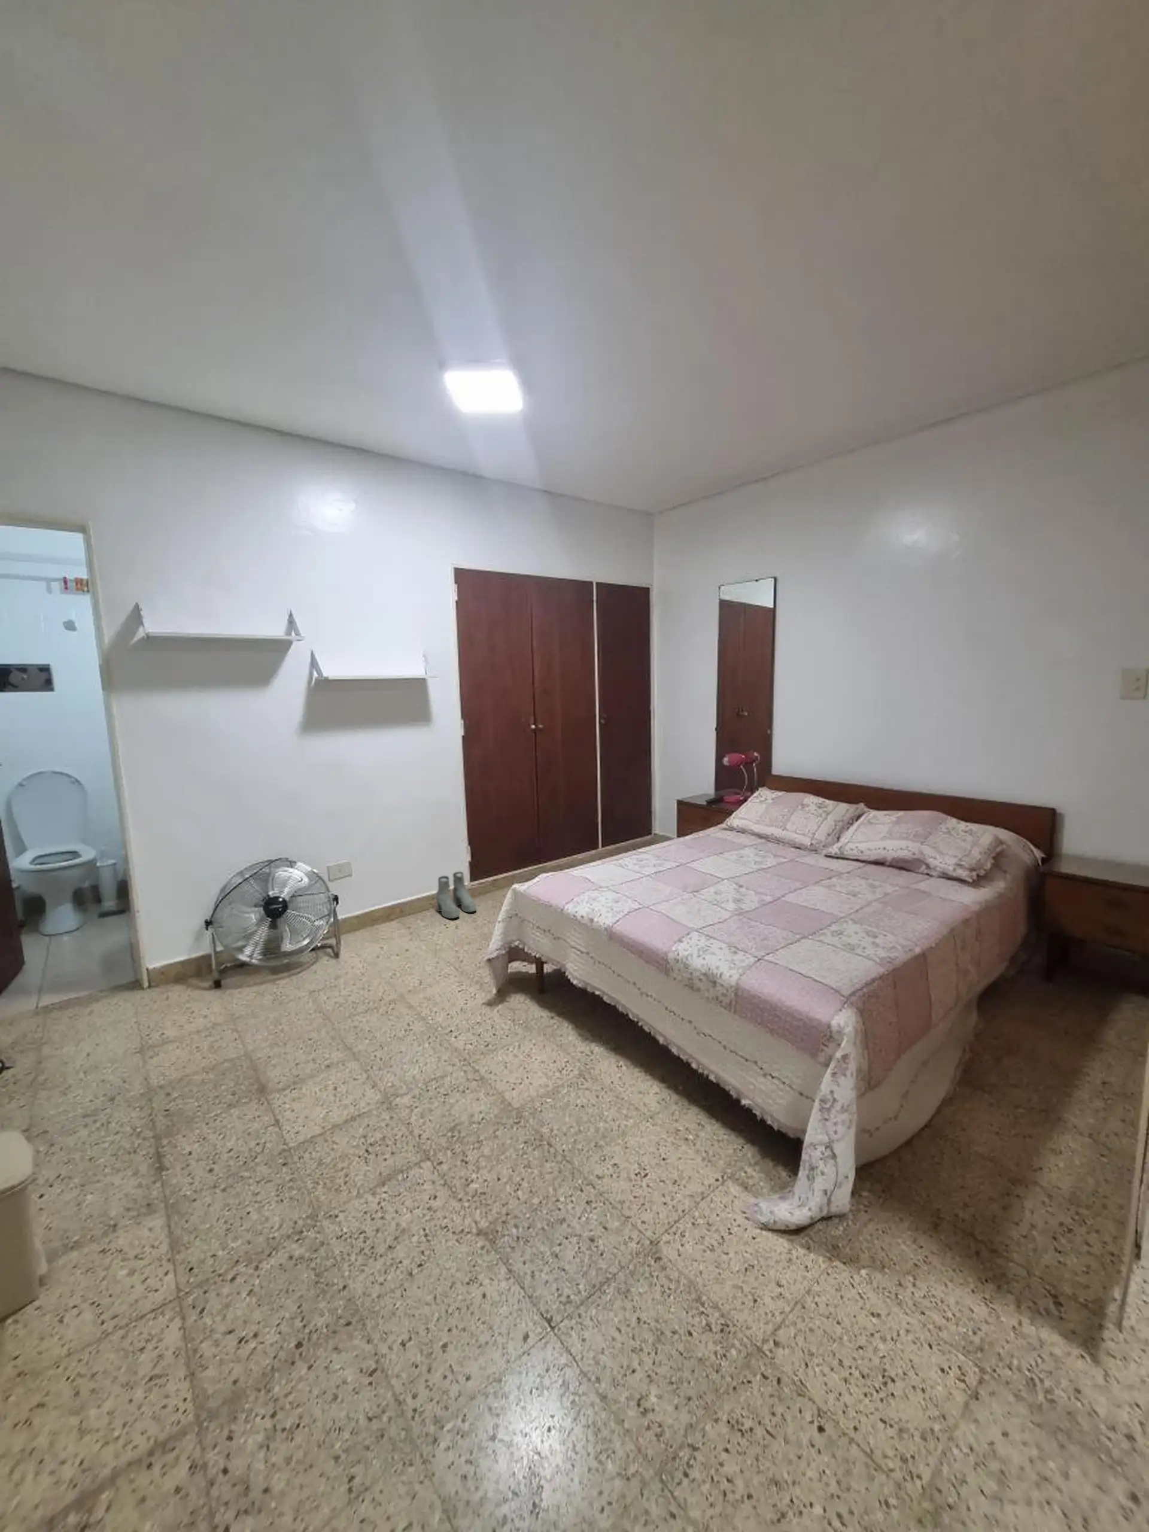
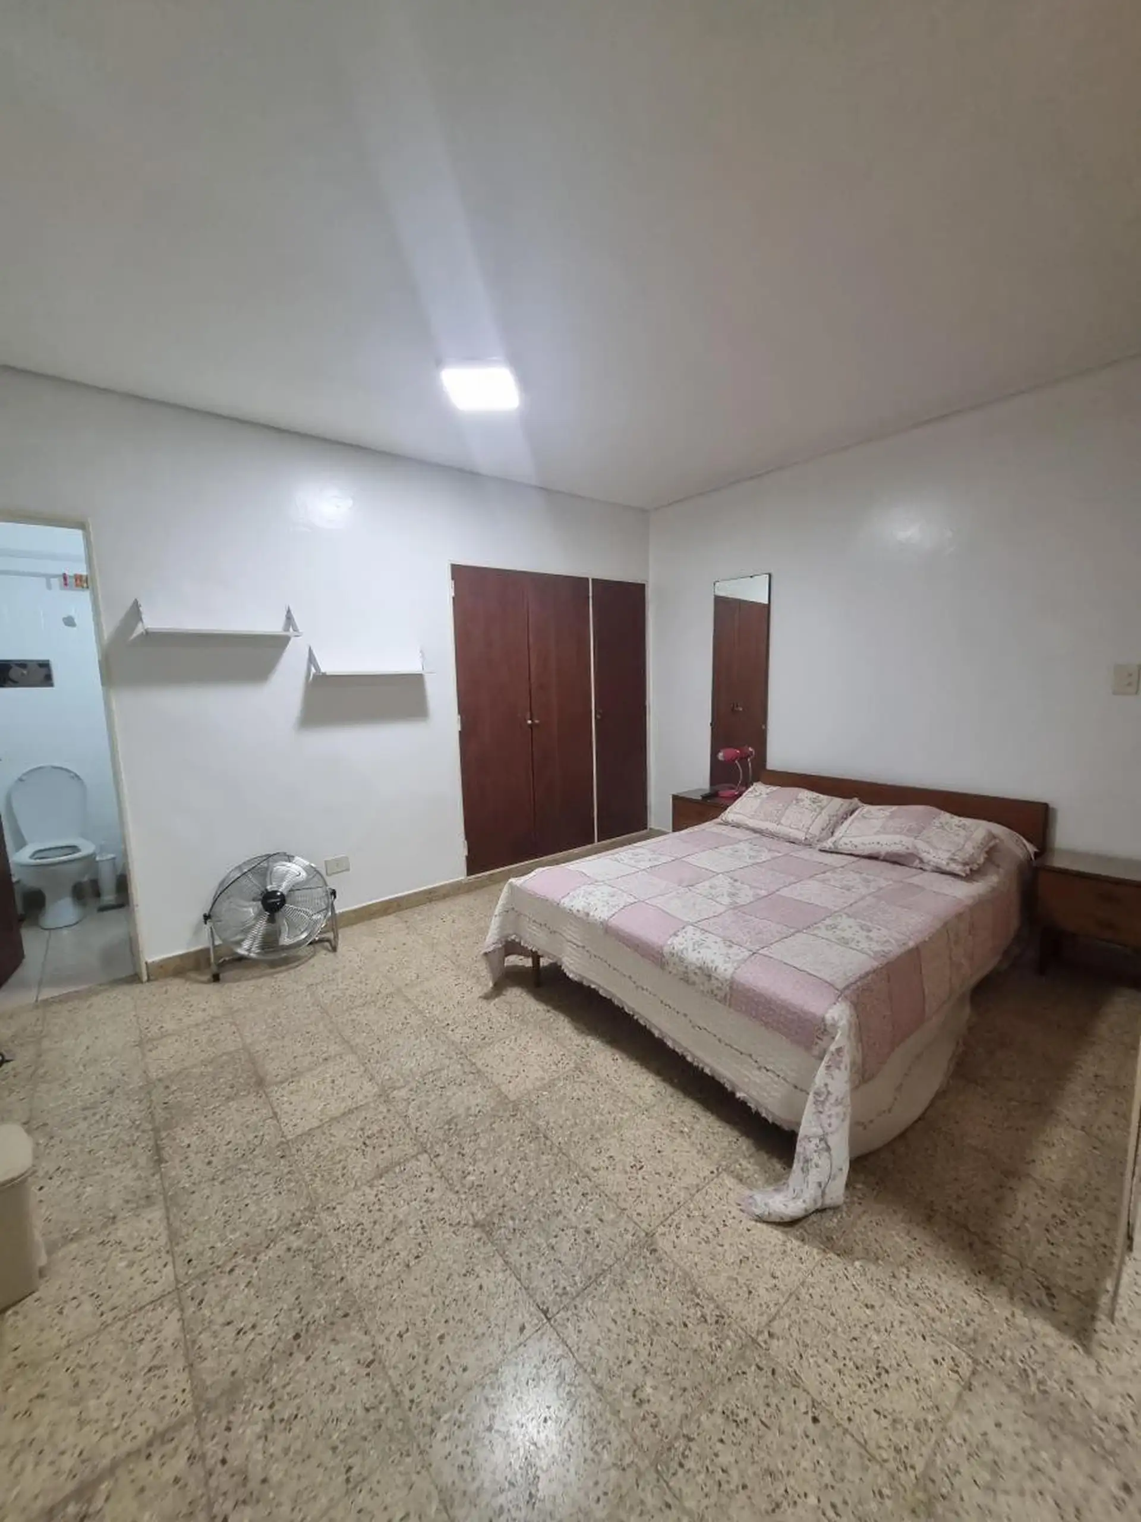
- boots [434,871,477,919]
